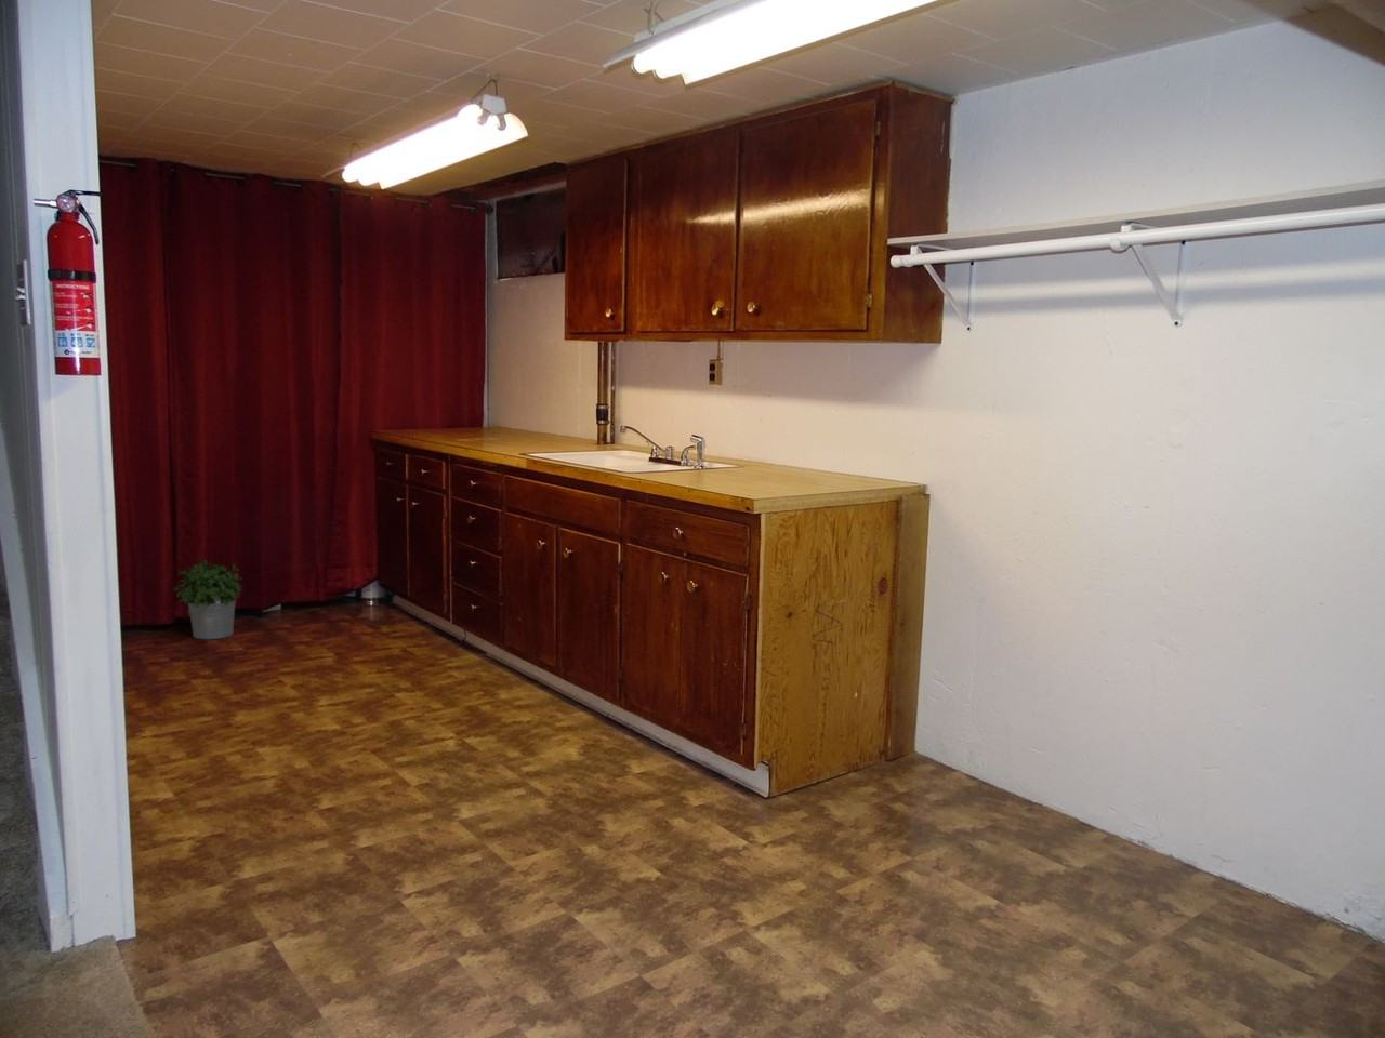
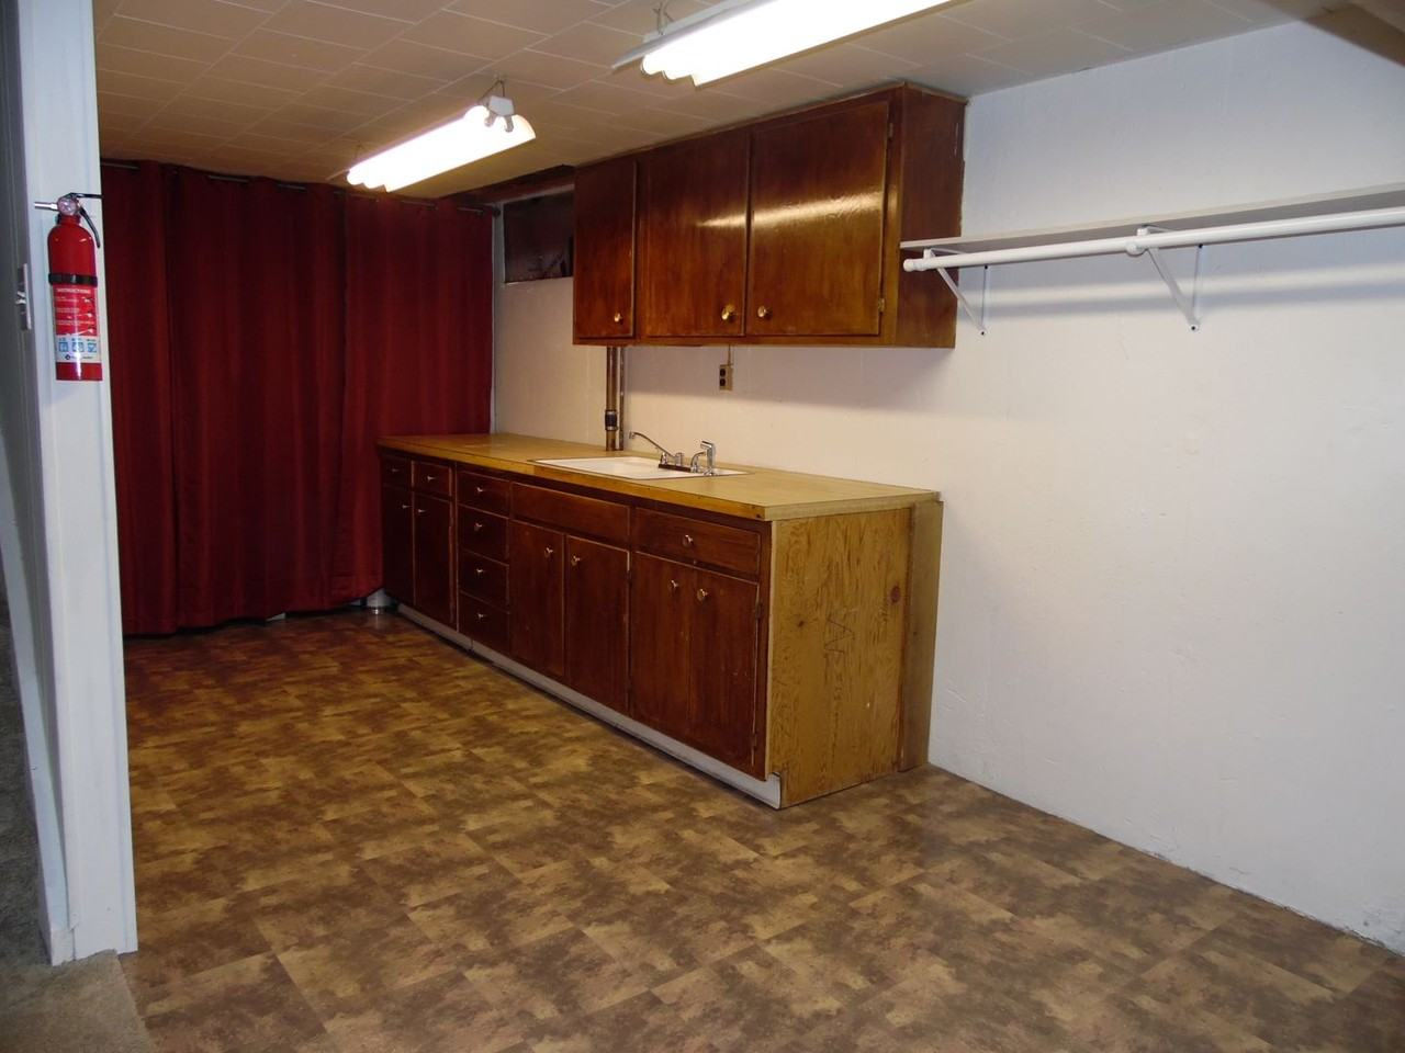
- potted plant [172,559,244,640]
